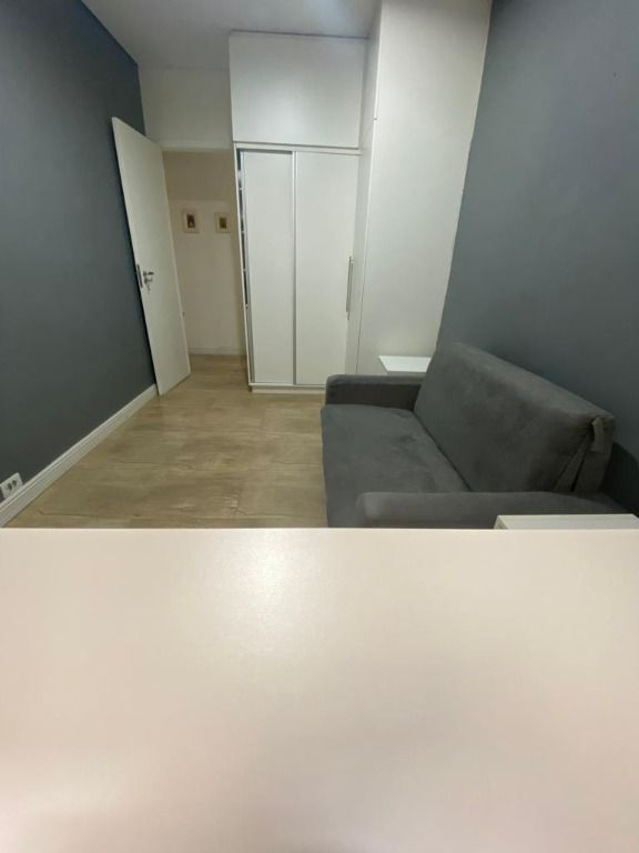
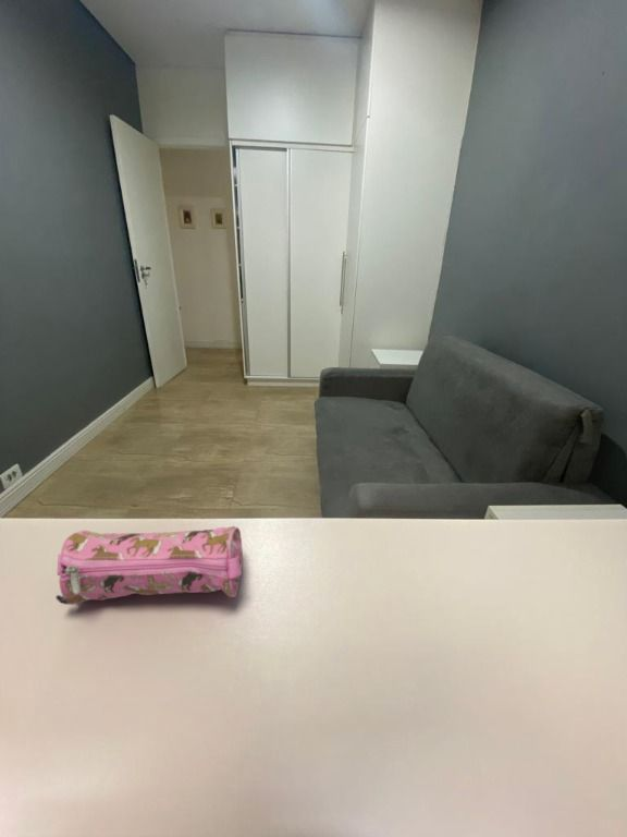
+ pencil case [54,525,244,606]
